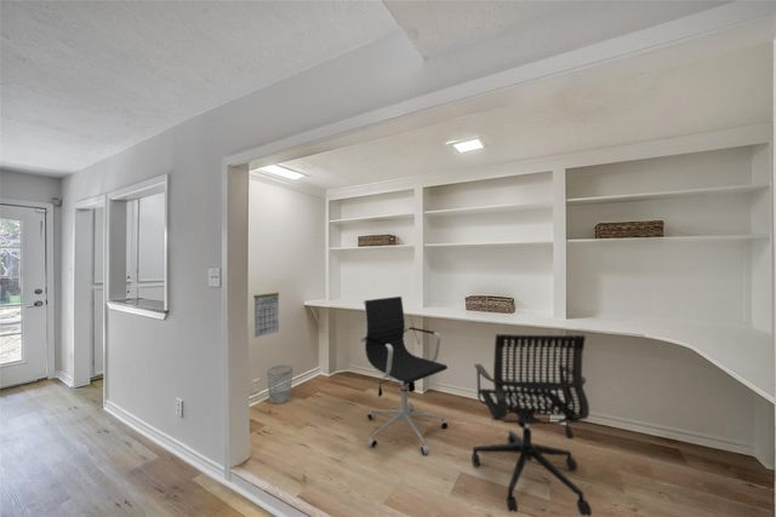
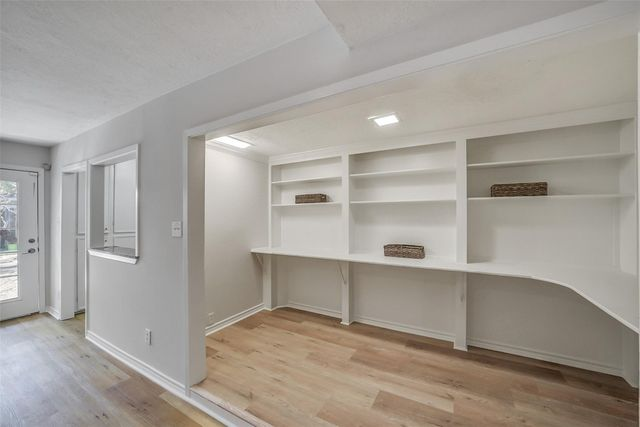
- calendar [252,292,280,339]
- wastebasket [266,363,293,404]
- office chair [359,295,450,455]
- office chair [470,333,593,517]
